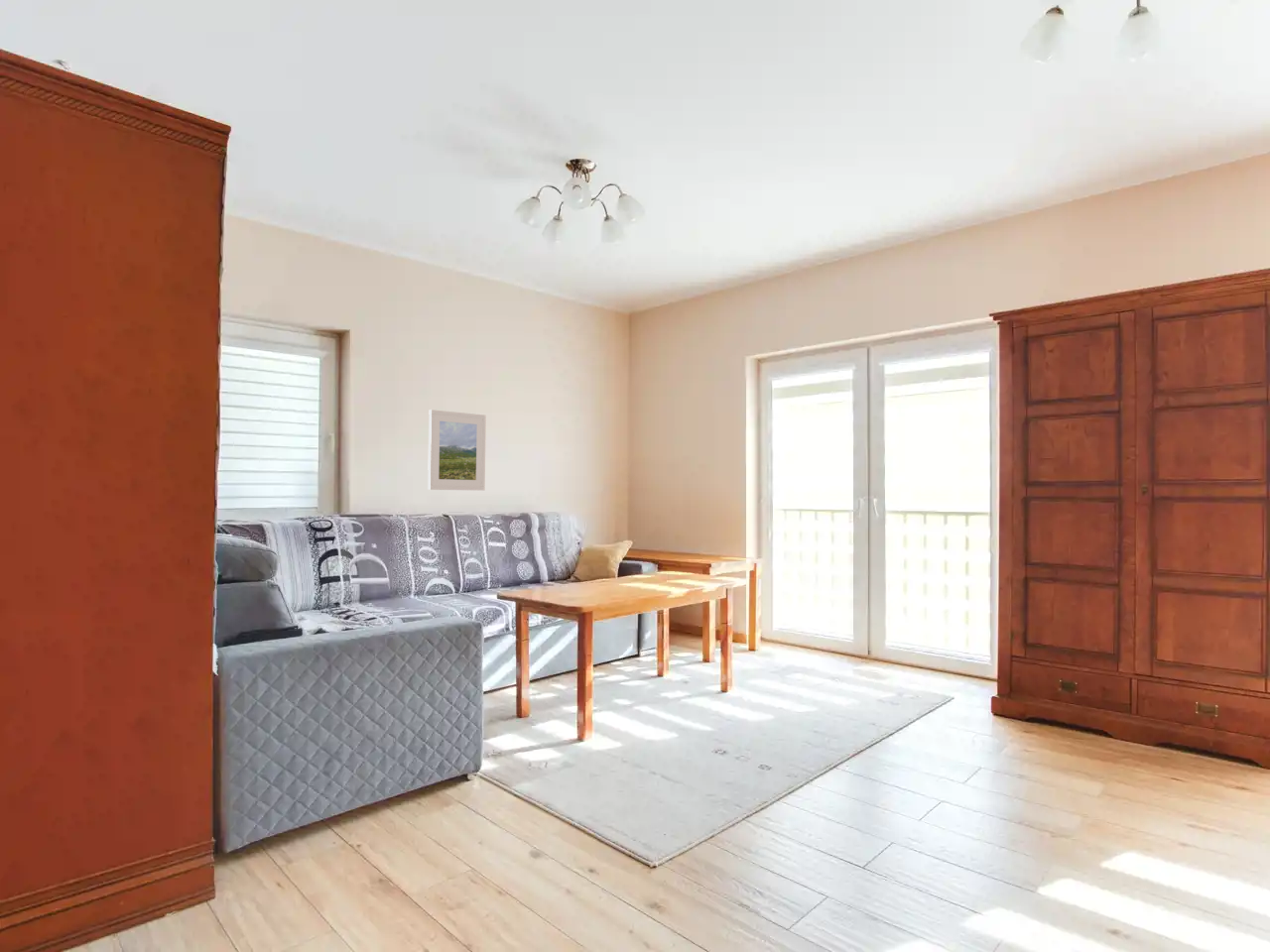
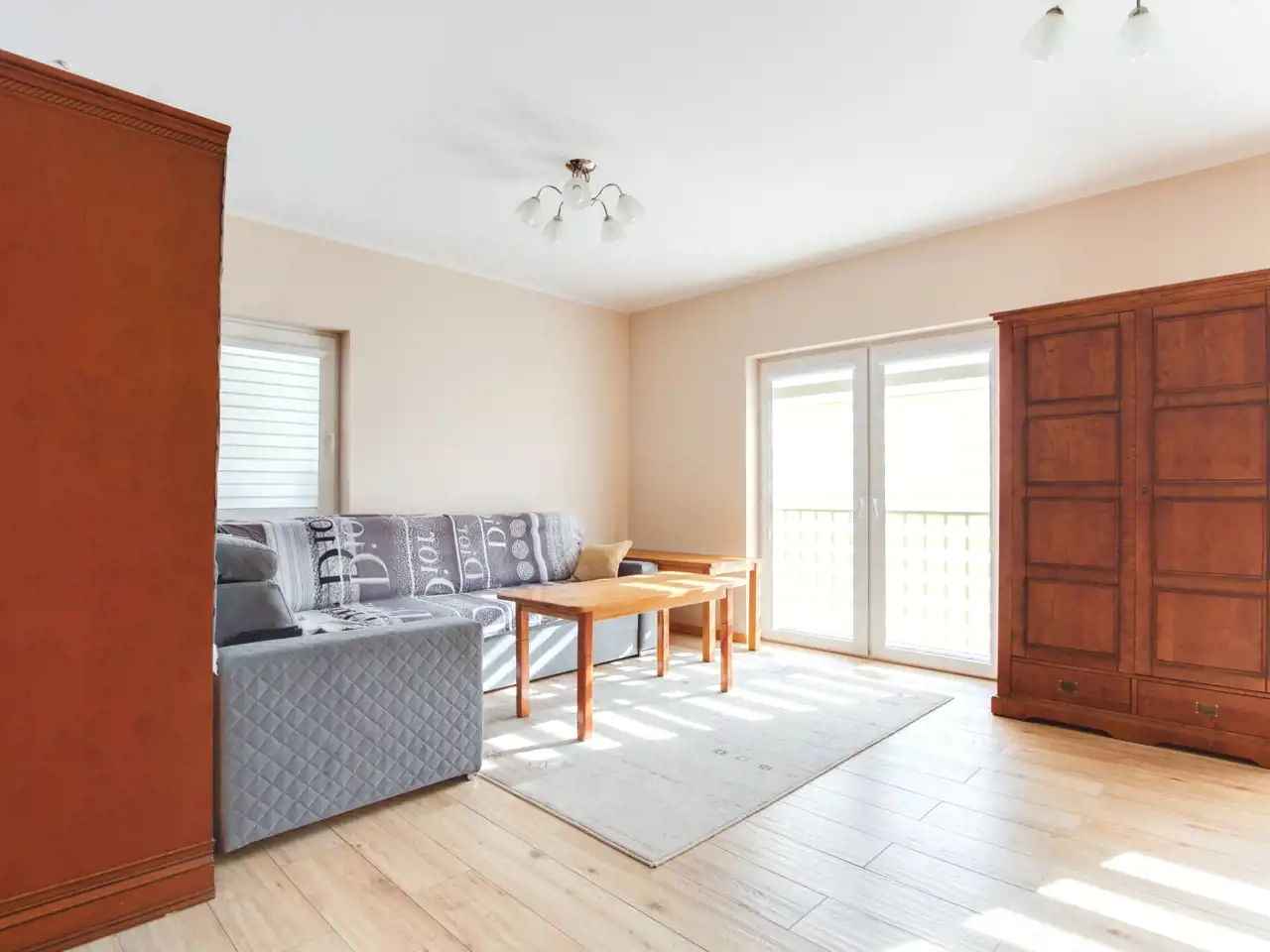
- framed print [427,409,487,492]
